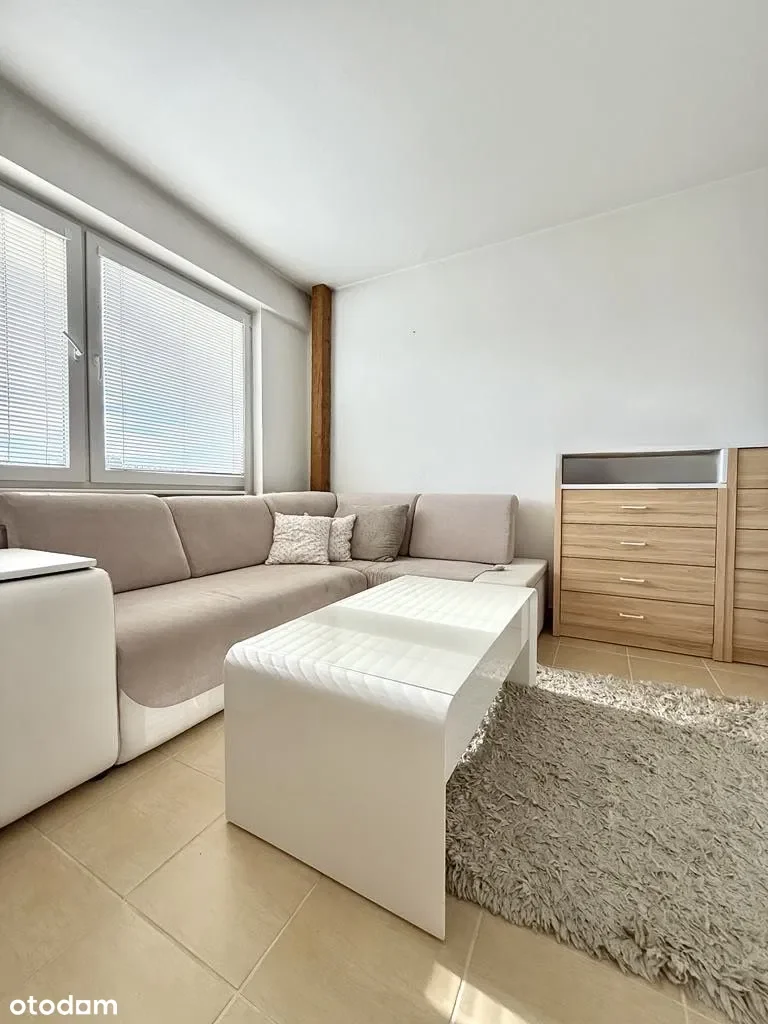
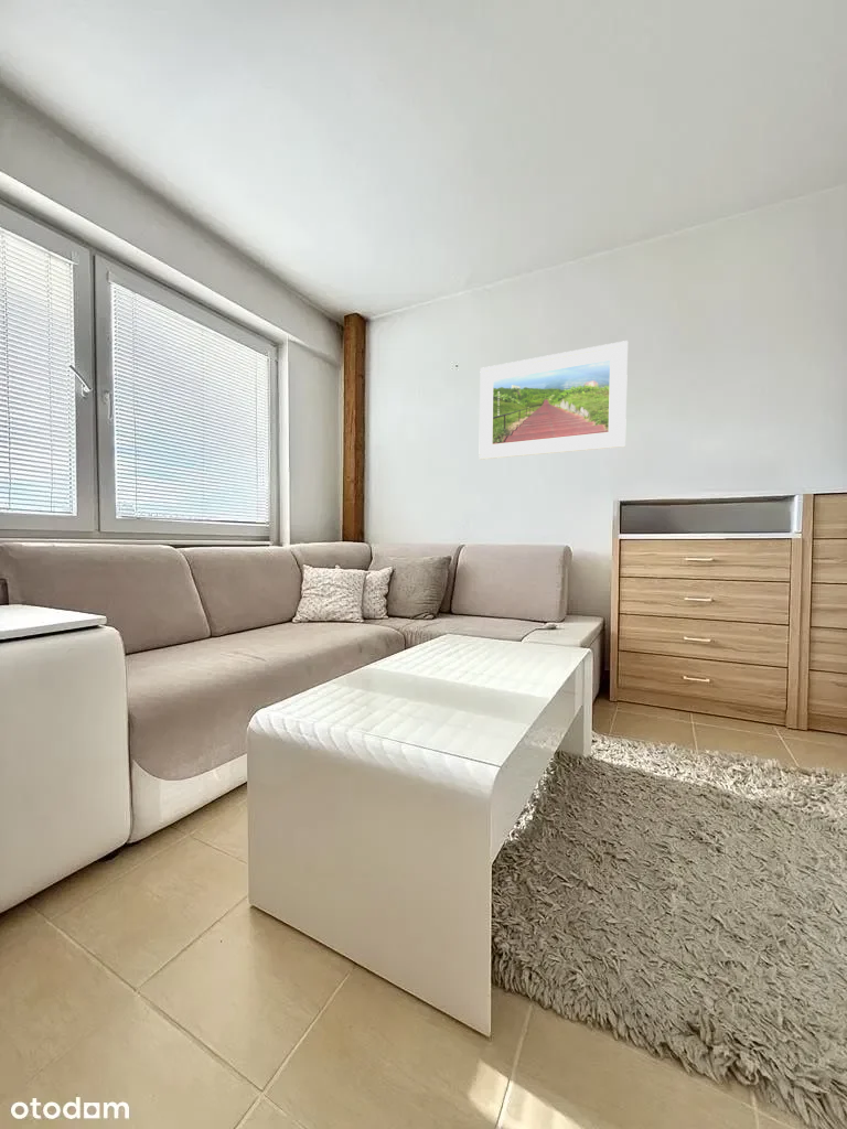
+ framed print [478,340,629,461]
